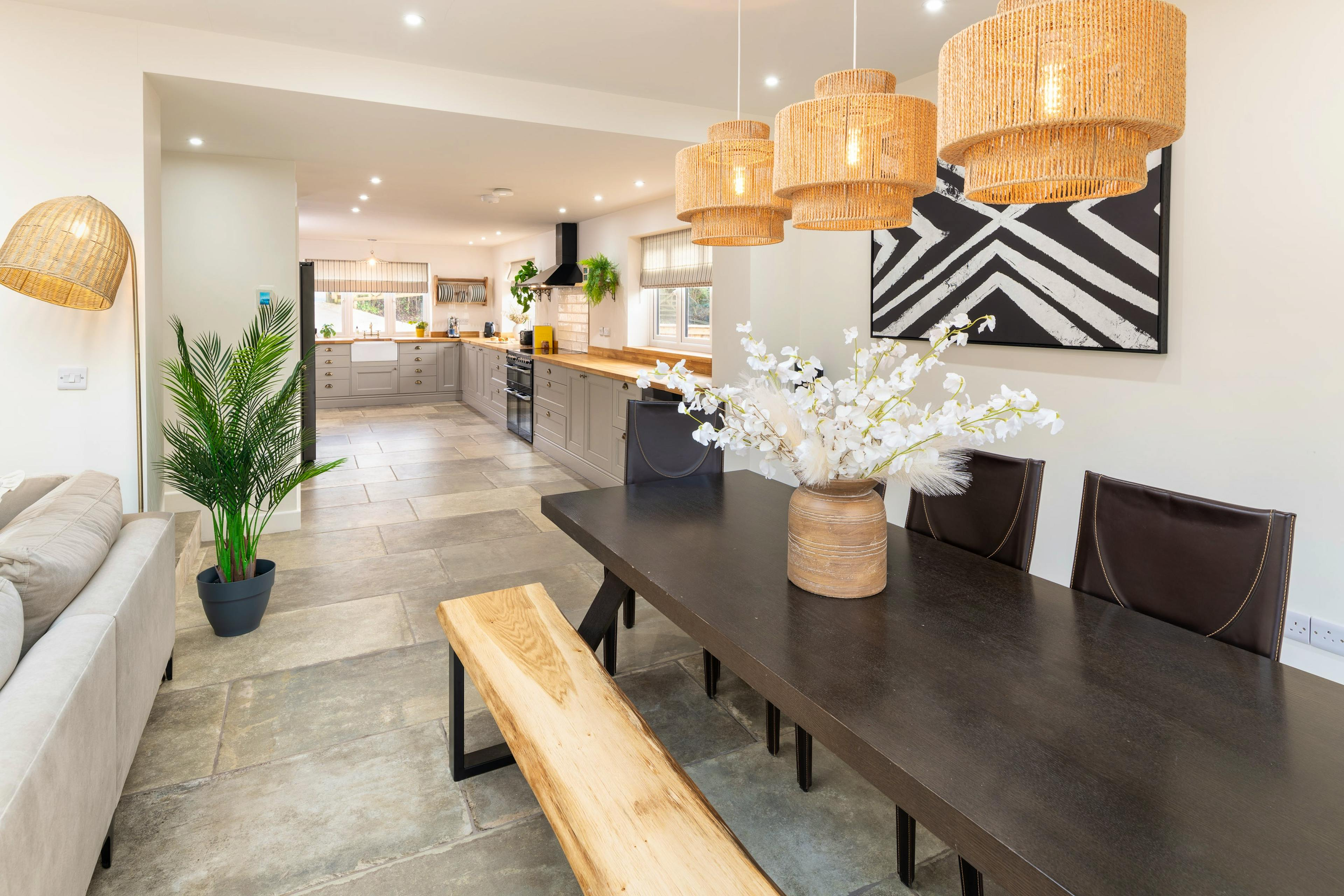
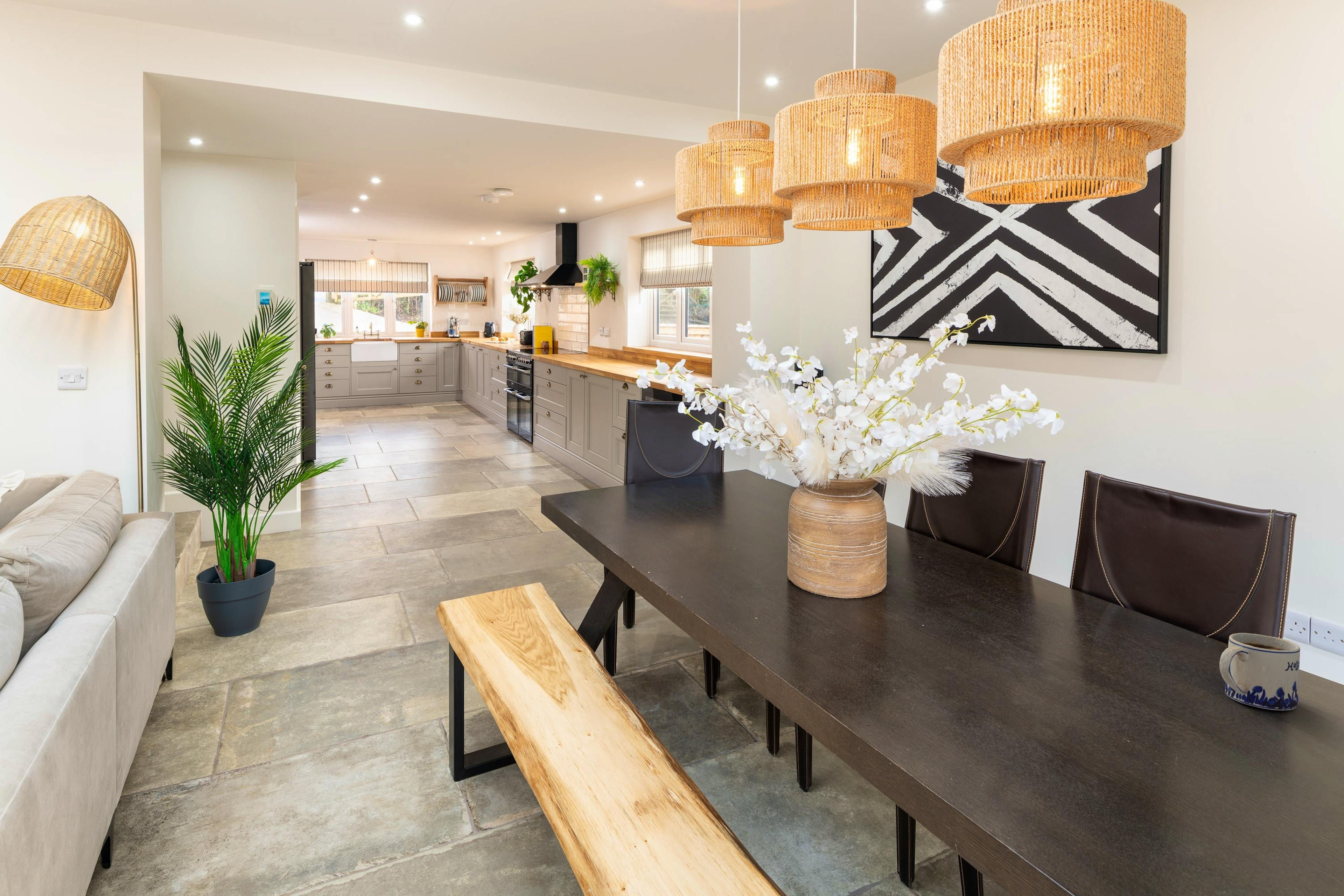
+ mug [1219,633,1301,711]
